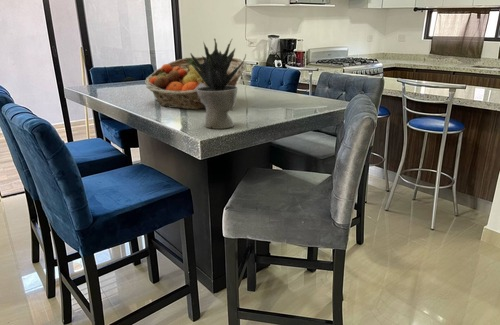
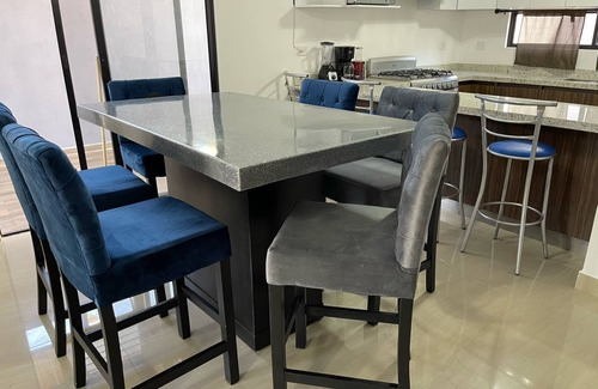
- fruit basket [144,56,246,110]
- potted plant [189,37,247,130]
